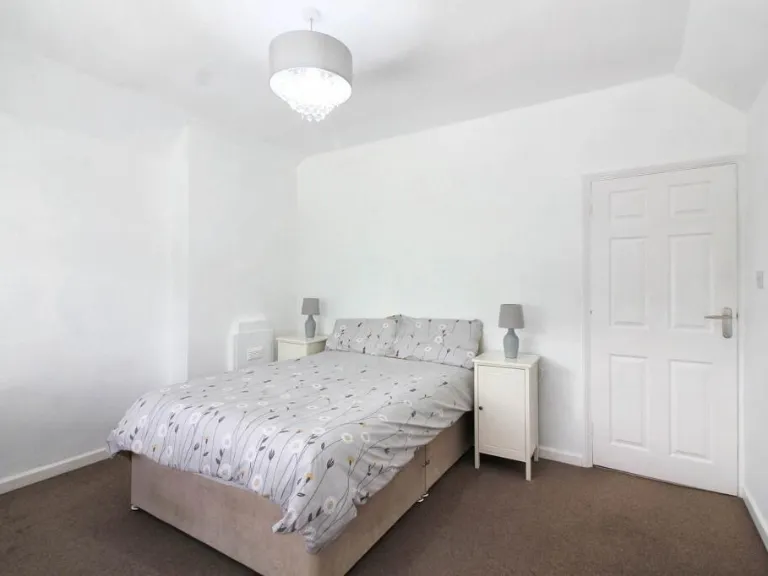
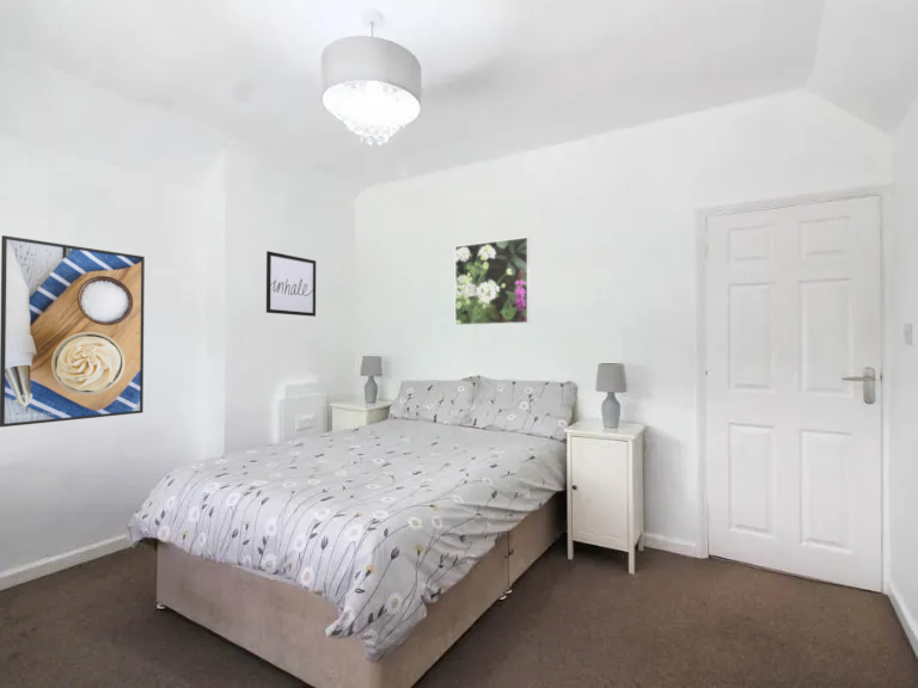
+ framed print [0,234,146,428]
+ wall art [265,251,317,318]
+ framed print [454,235,531,326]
